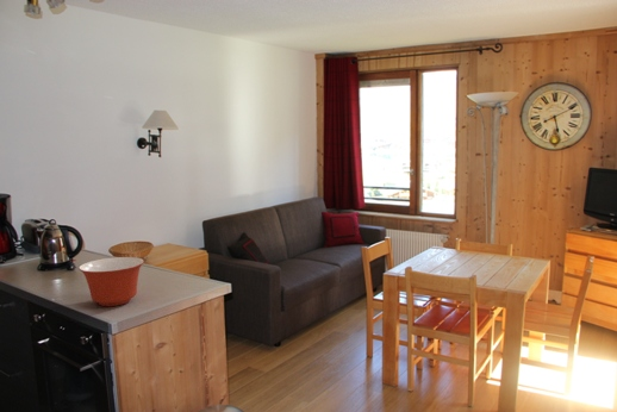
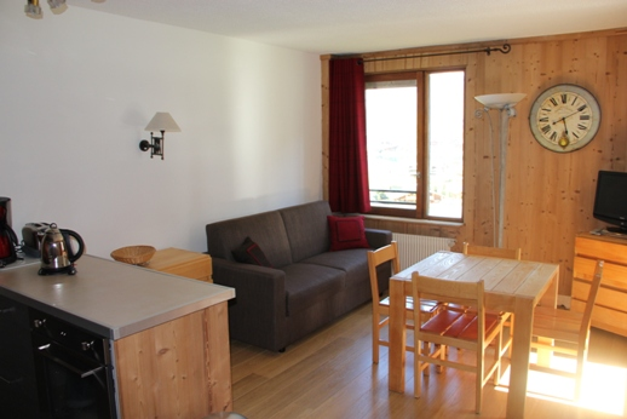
- mixing bowl [77,256,145,307]
